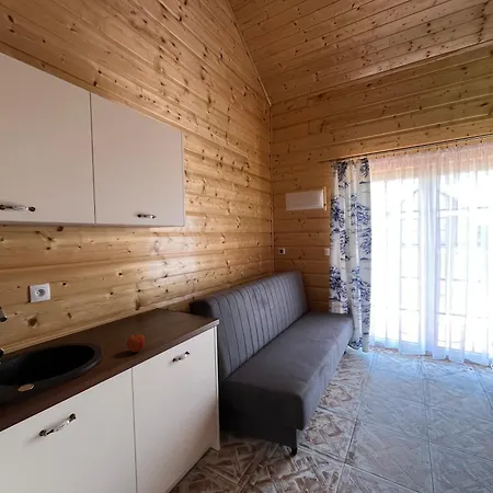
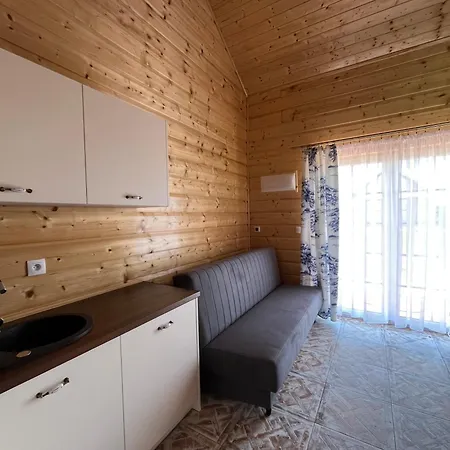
- apple [126,333,146,353]
